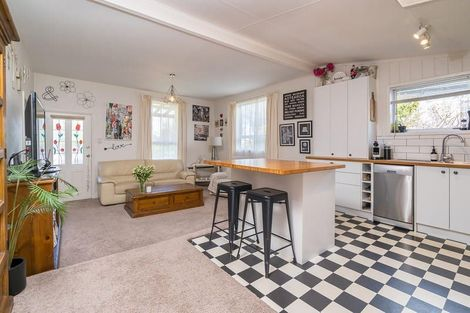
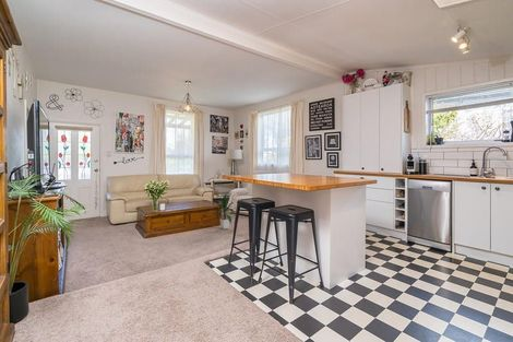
+ indoor plant [210,192,236,231]
